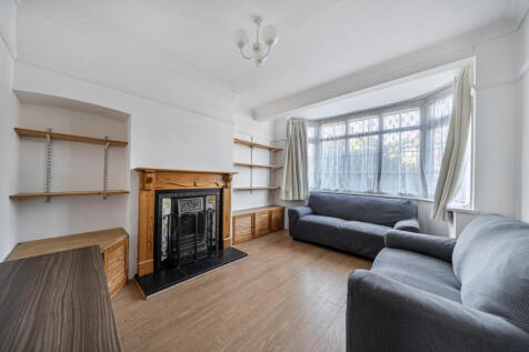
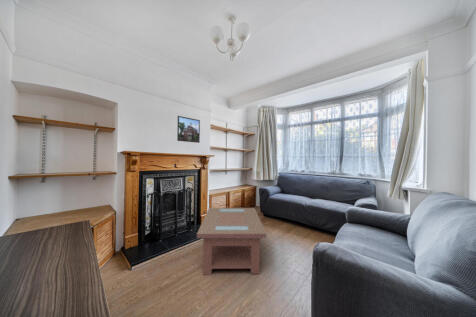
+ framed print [176,115,201,144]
+ coffee table [196,207,267,276]
